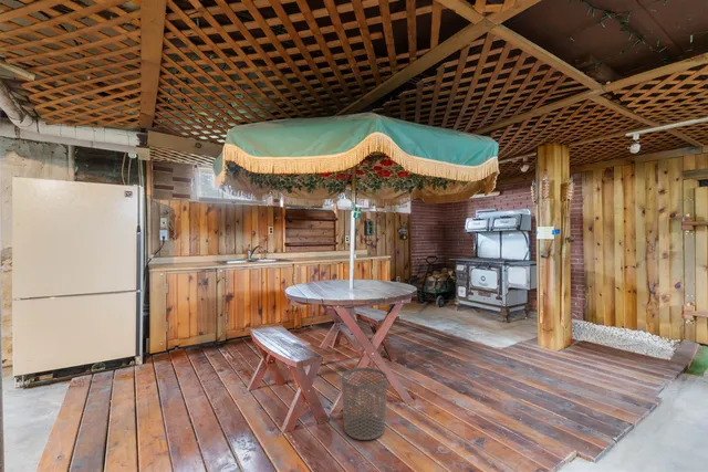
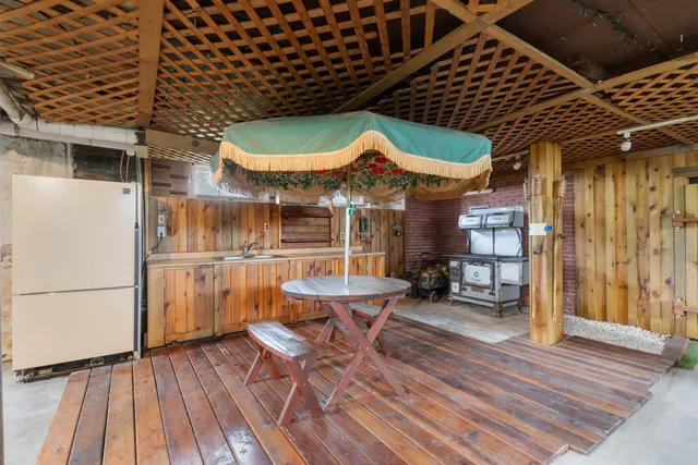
- waste bin [341,367,388,441]
